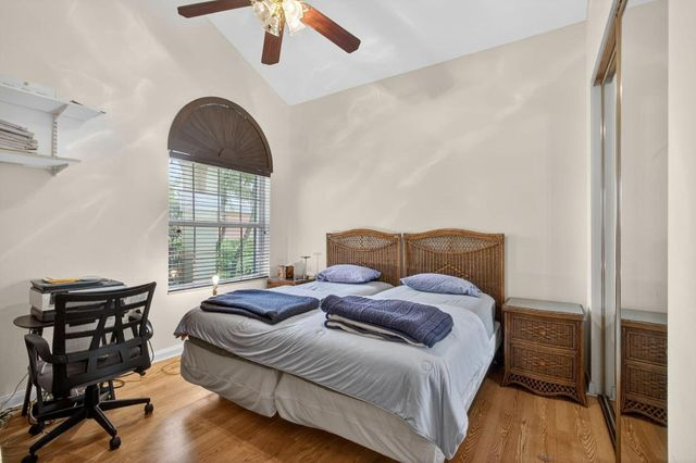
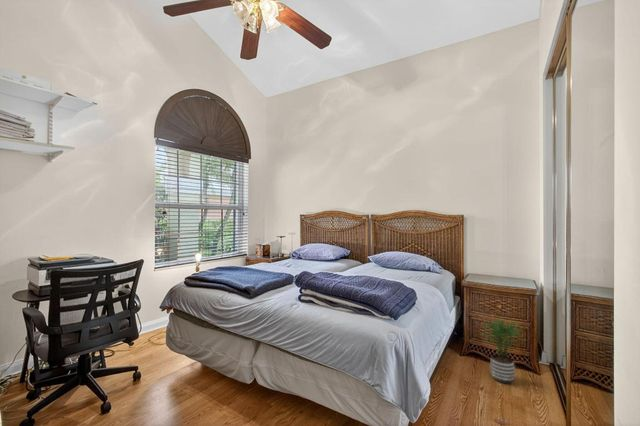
+ potted plant [481,317,527,385]
